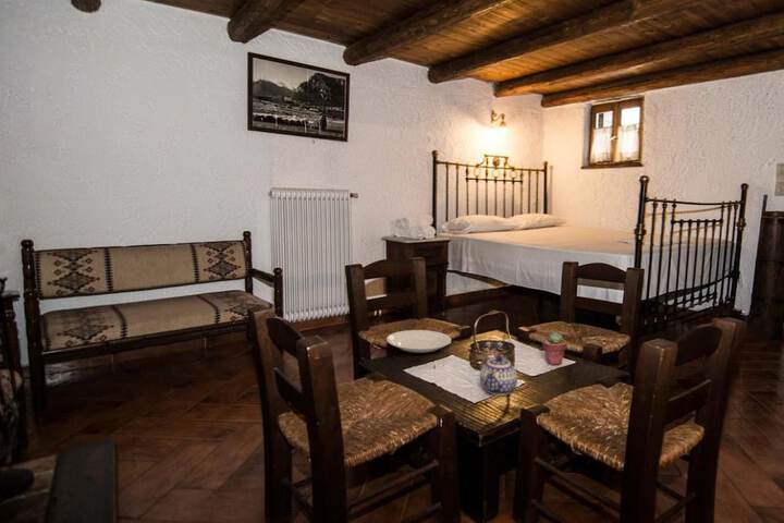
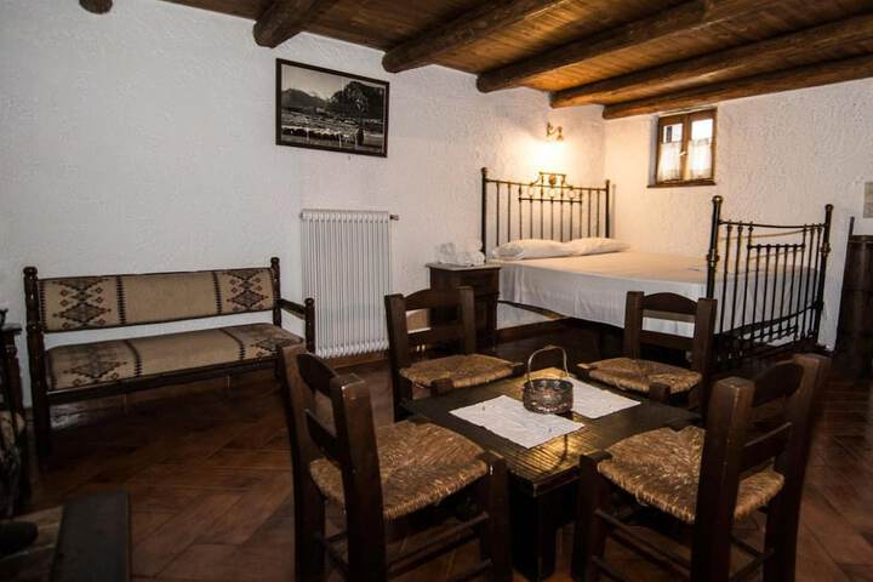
- plate [385,329,452,355]
- potted succulent [541,331,568,366]
- teapot [479,354,518,397]
